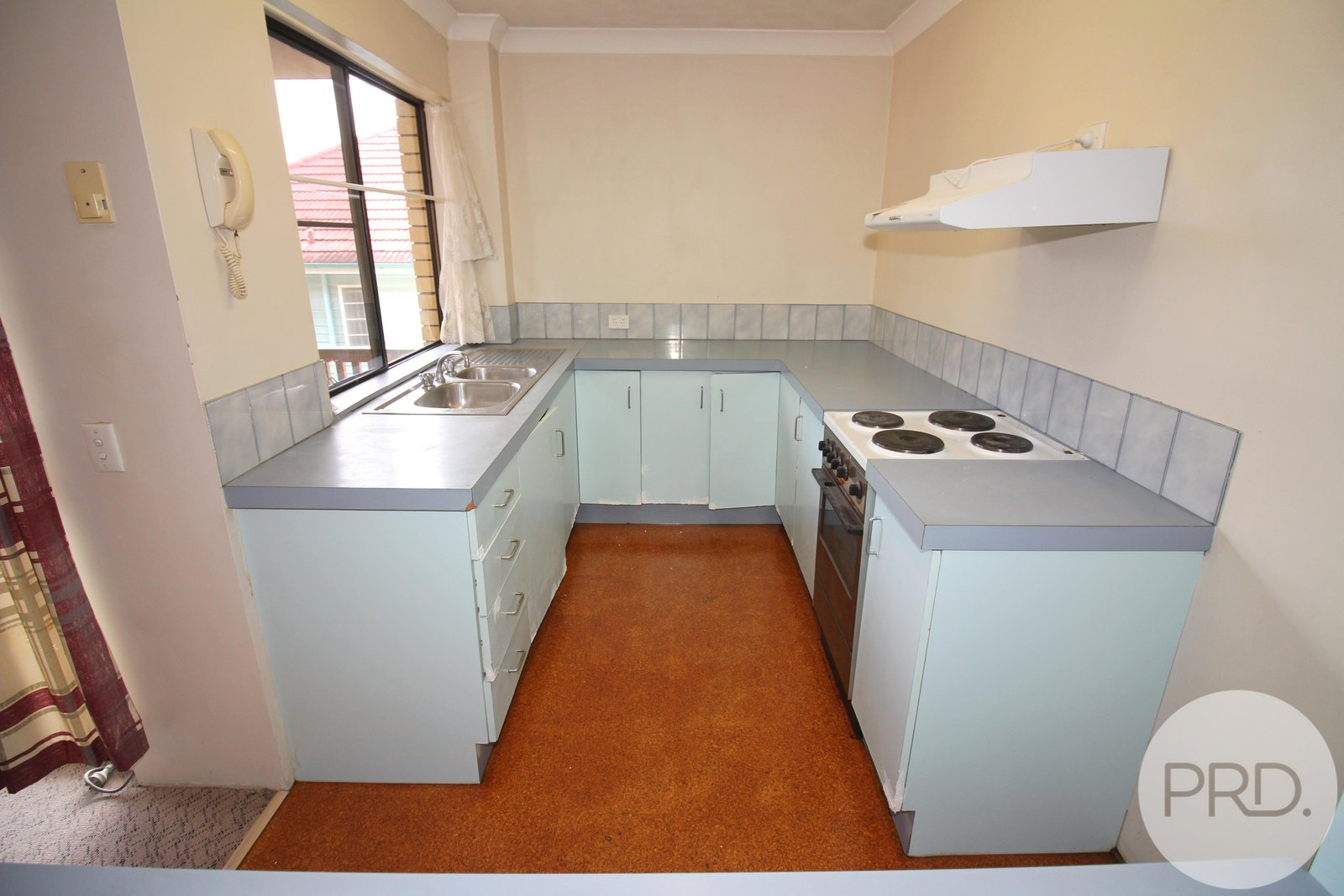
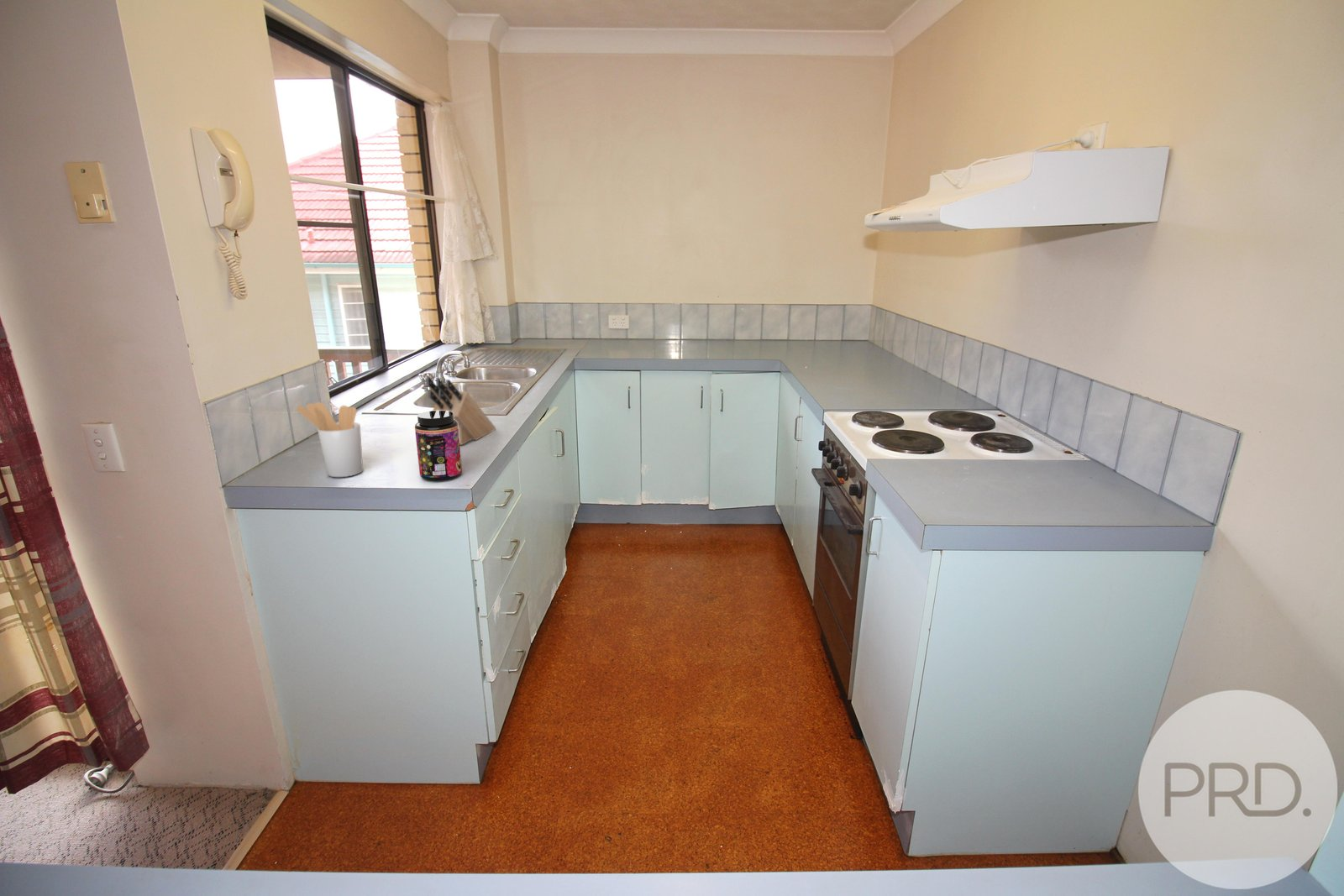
+ utensil holder [296,401,364,478]
+ knife block [426,376,496,446]
+ jar [414,410,463,482]
